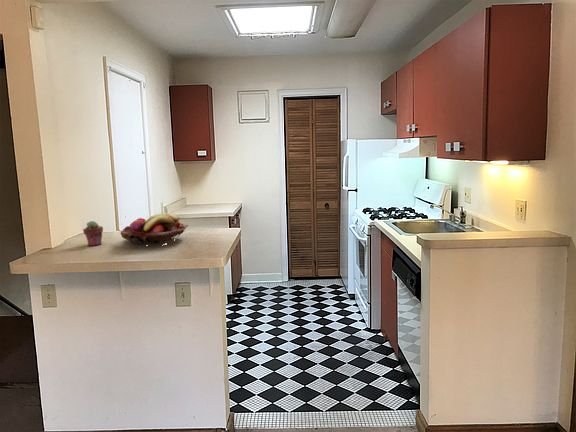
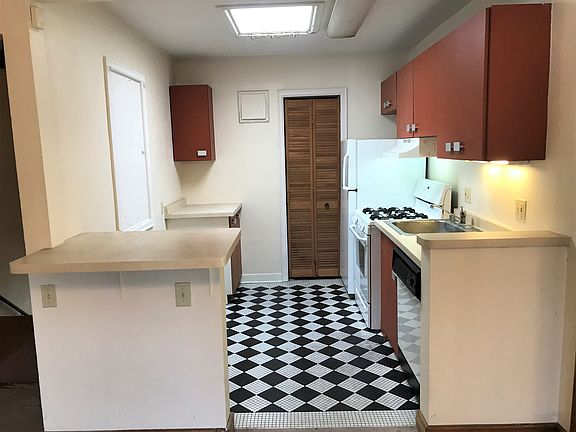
- fruit basket [120,212,189,246]
- potted succulent [82,220,104,247]
